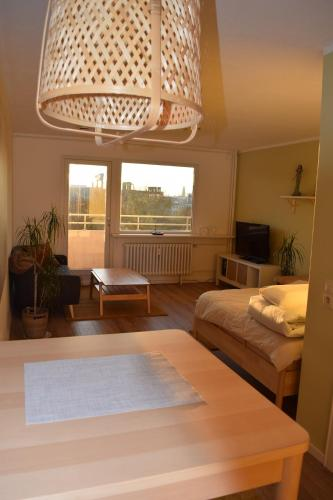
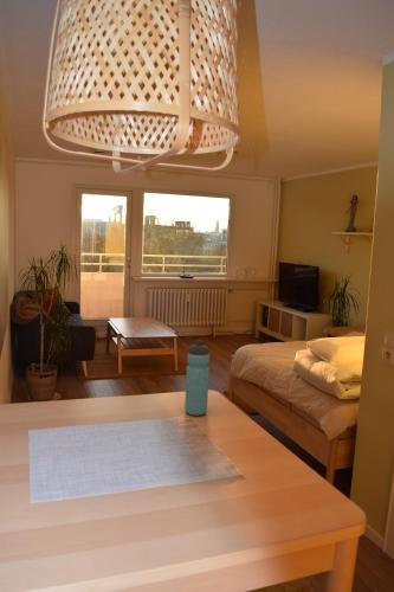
+ water bottle [183,339,211,417]
